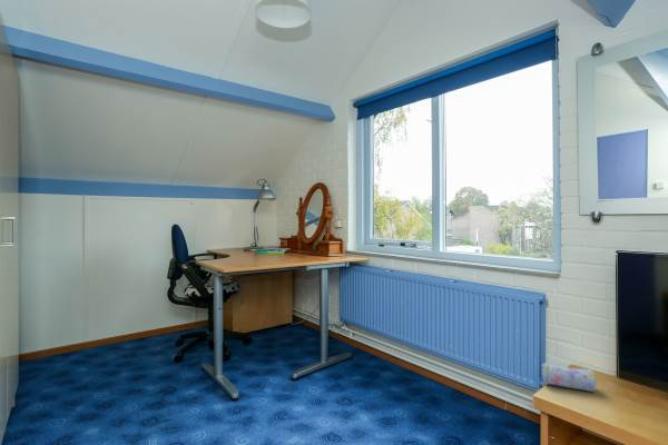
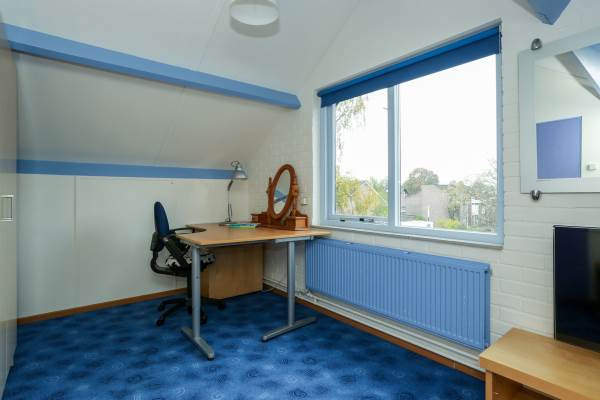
- pencil case [541,362,597,393]
